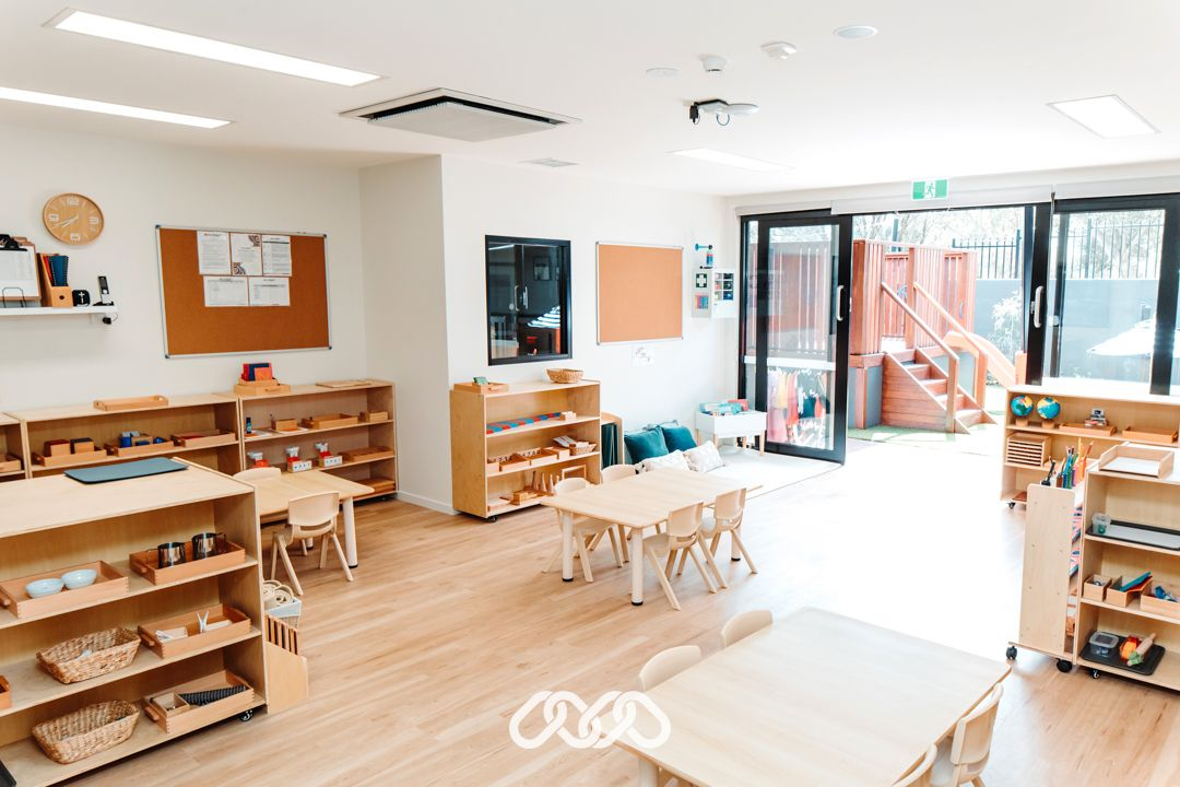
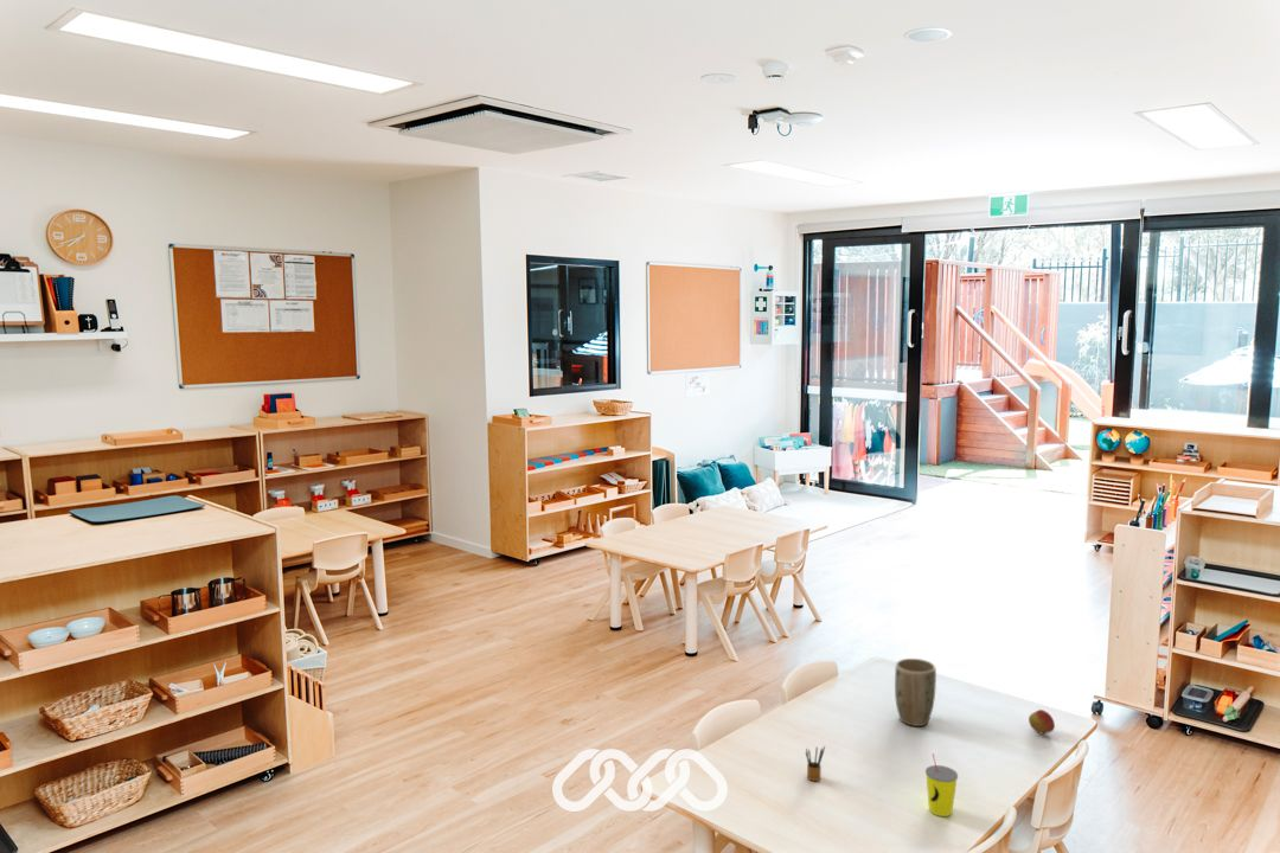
+ apple [1028,708,1056,735]
+ plant pot [894,658,937,727]
+ straw [924,752,959,817]
+ pencil box [805,745,826,782]
